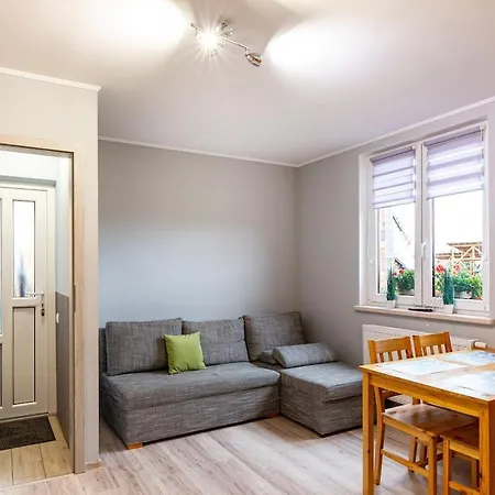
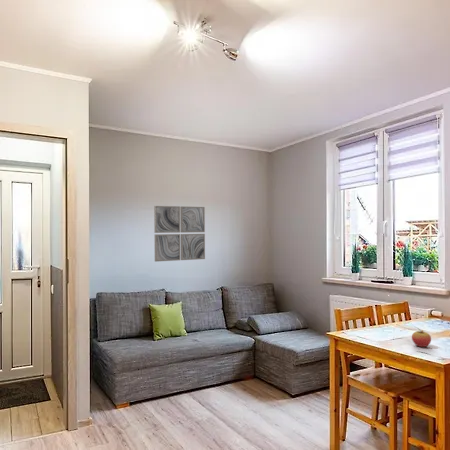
+ wall art [153,205,206,263]
+ fruit [411,326,432,348]
